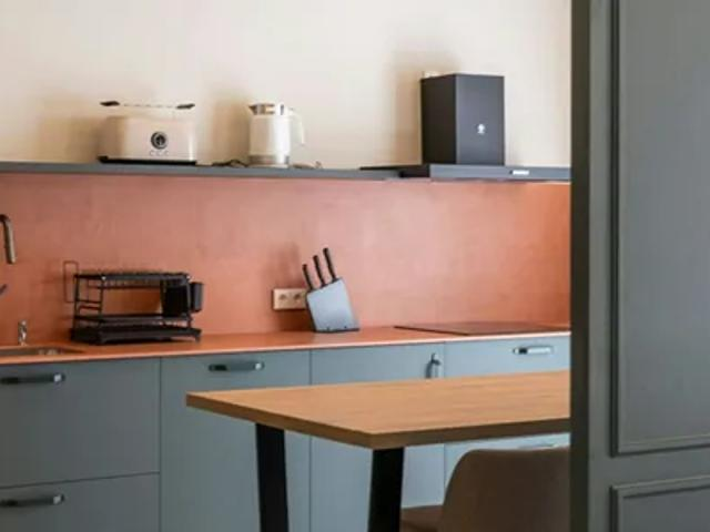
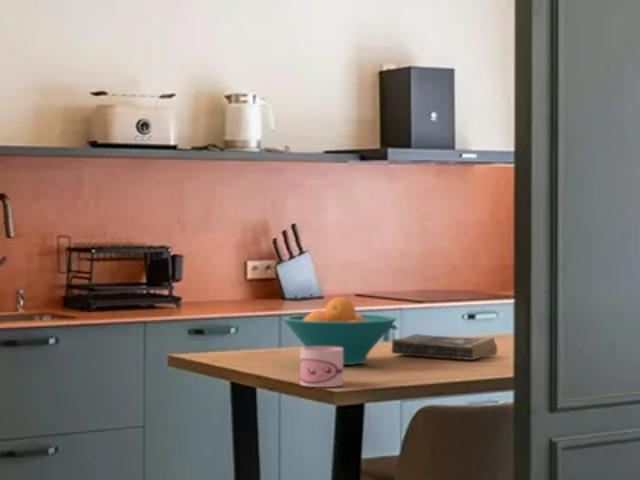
+ book [390,333,498,361]
+ fruit bowl [282,296,397,366]
+ mug [299,346,344,388]
